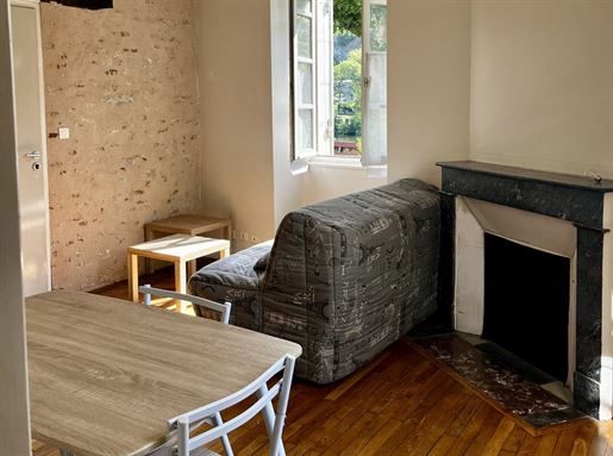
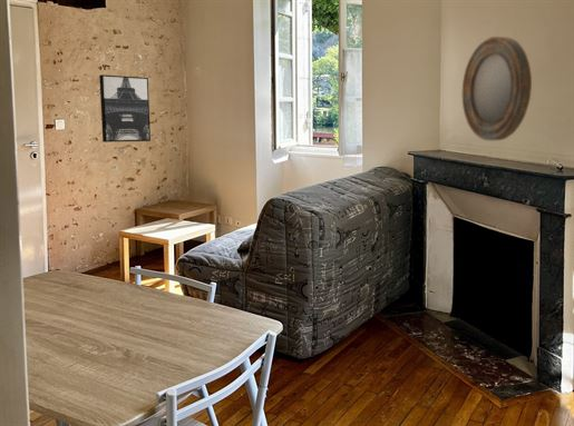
+ home mirror [460,36,533,141]
+ wall art [98,73,152,143]
